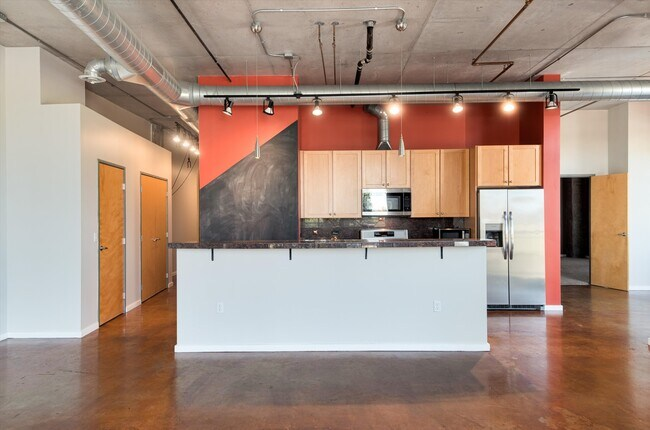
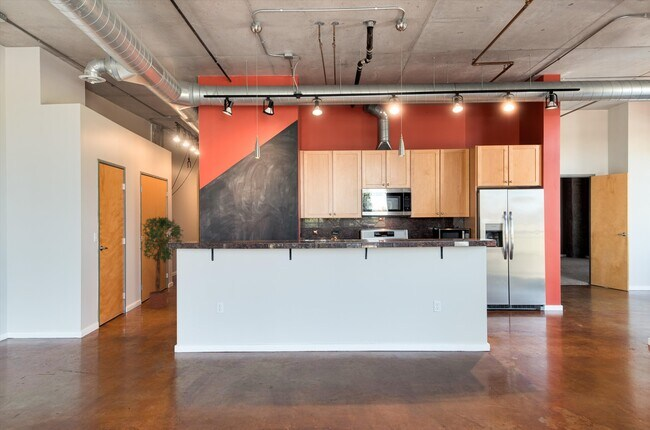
+ potted tree [139,216,184,310]
